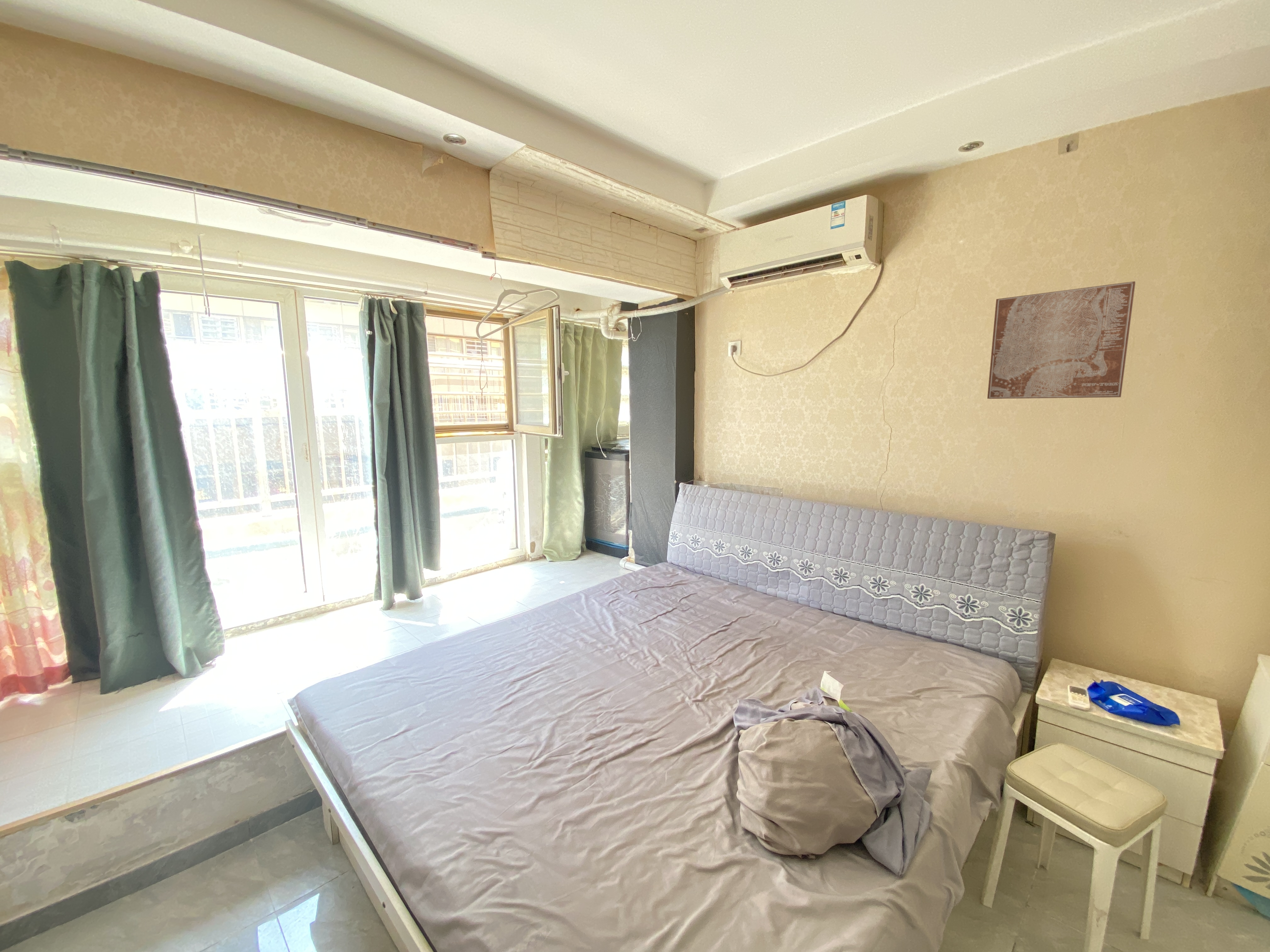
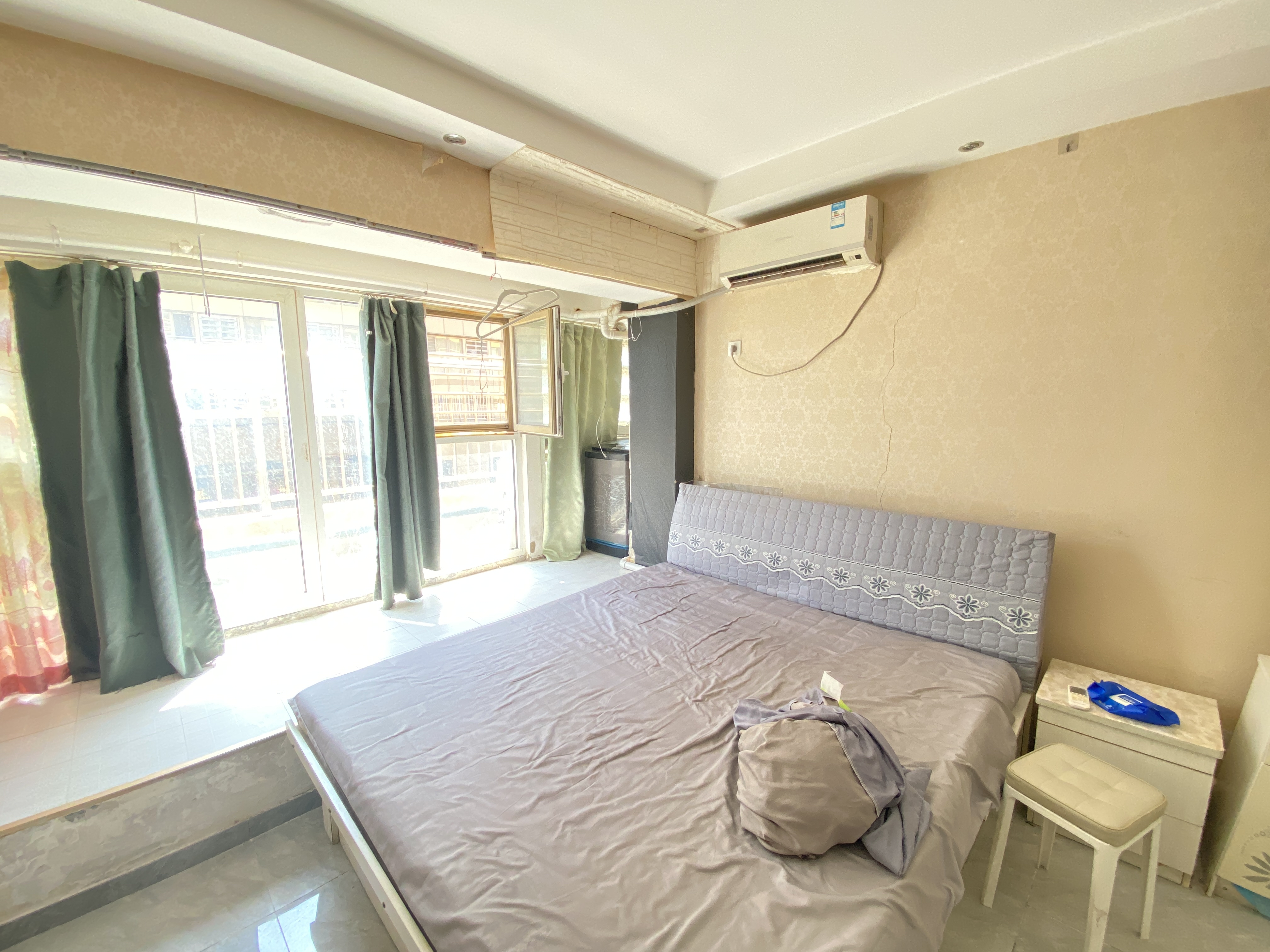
- wall art [987,281,1136,399]
